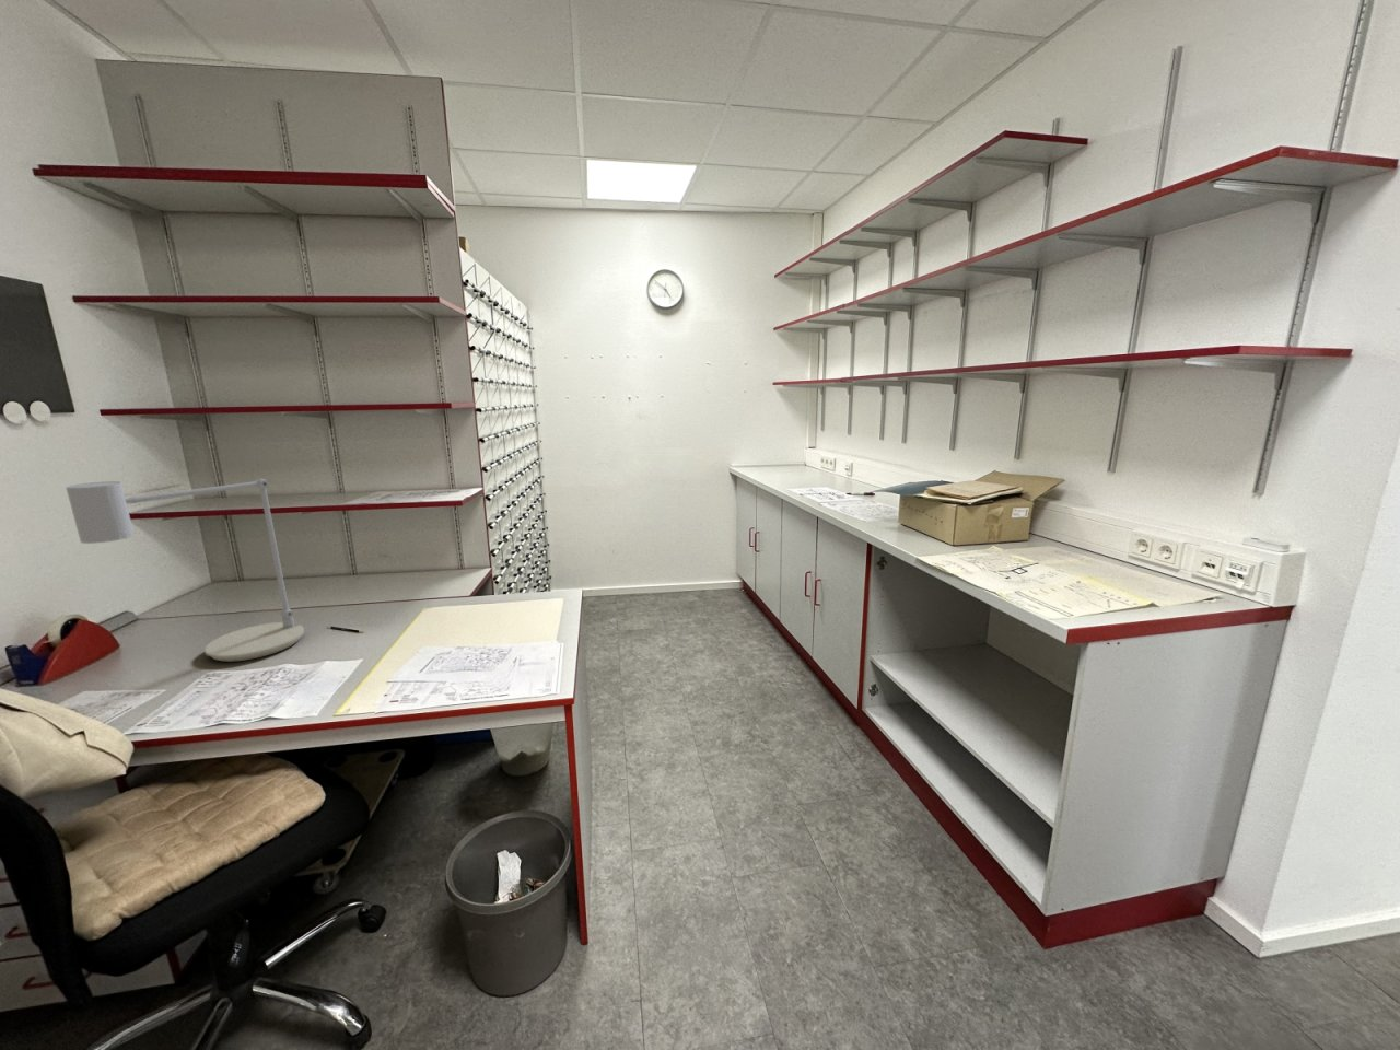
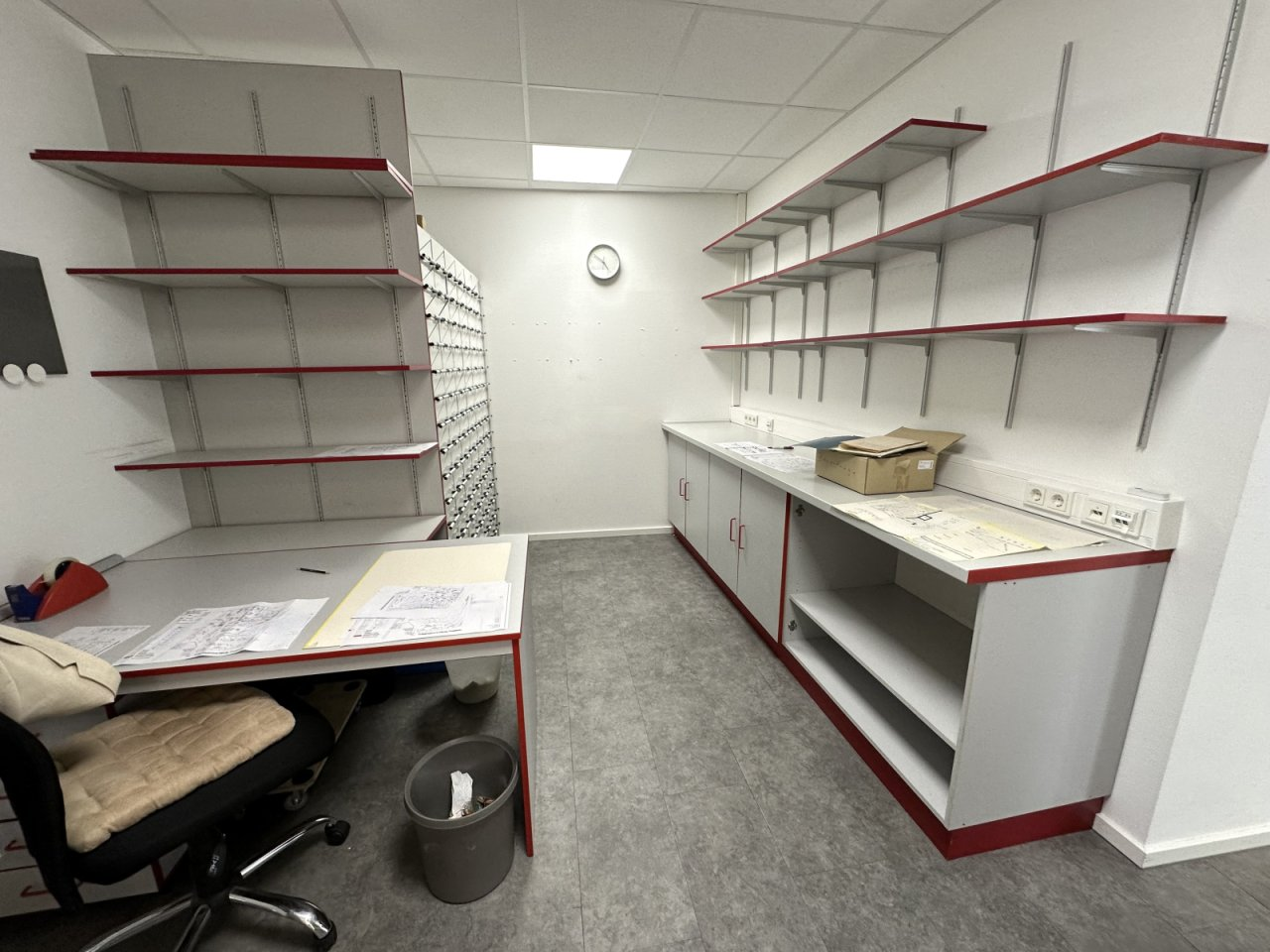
- desk lamp [65,478,305,663]
